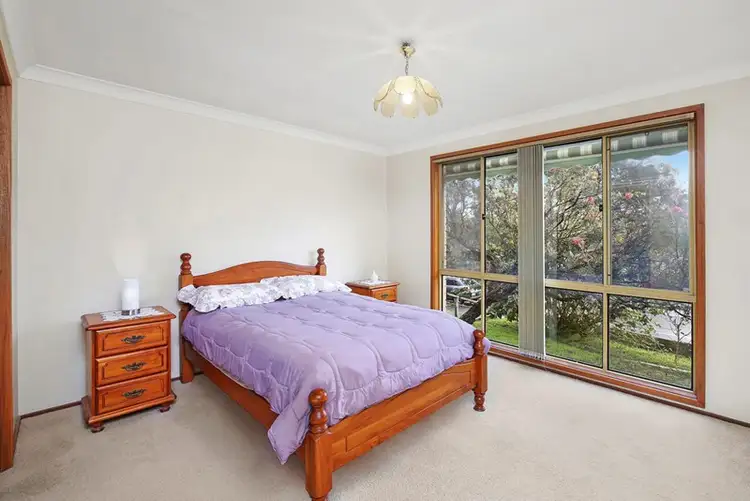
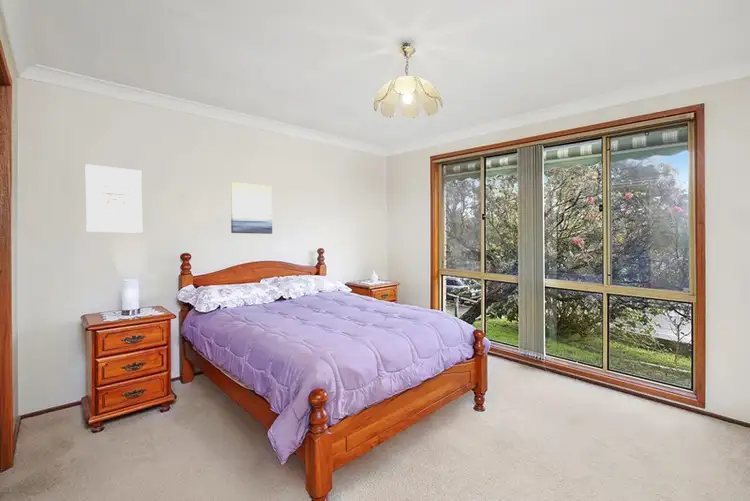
+ wall art [230,181,273,235]
+ wall art [84,163,143,234]
